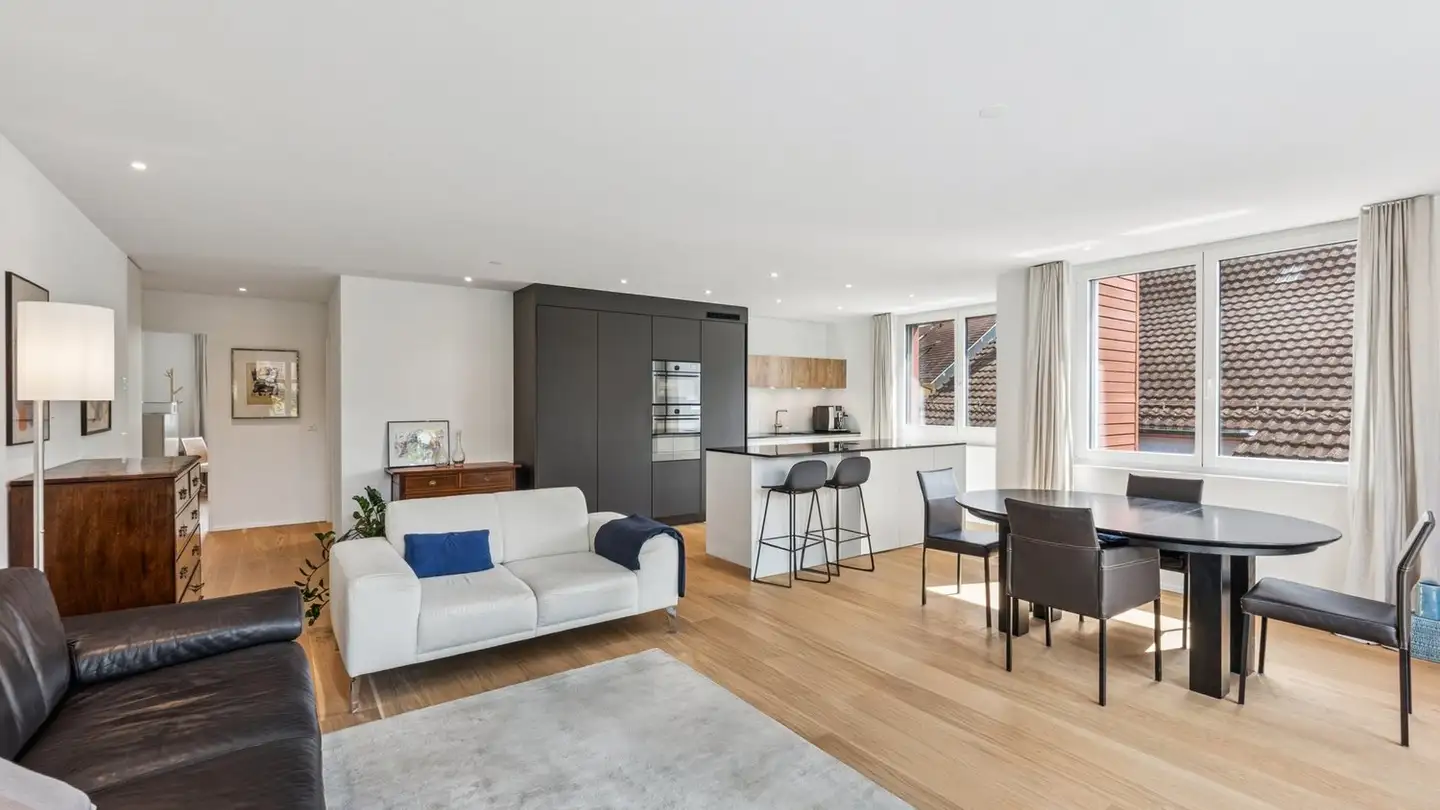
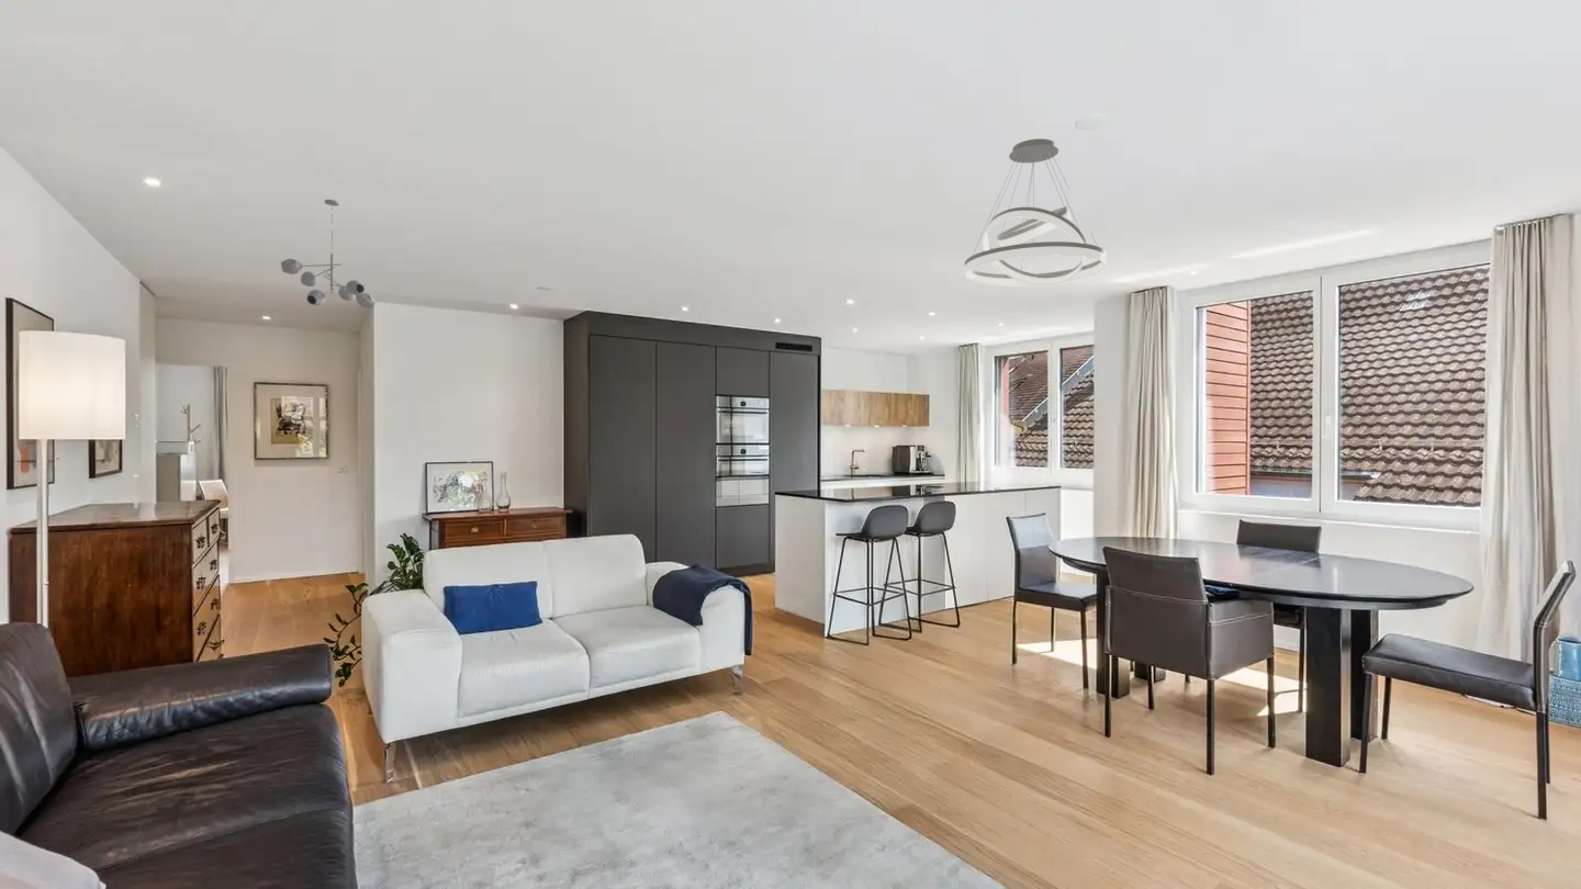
+ pendant light [964,138,1108,286]
+ ceiling light fixture [280,199,377,310]
